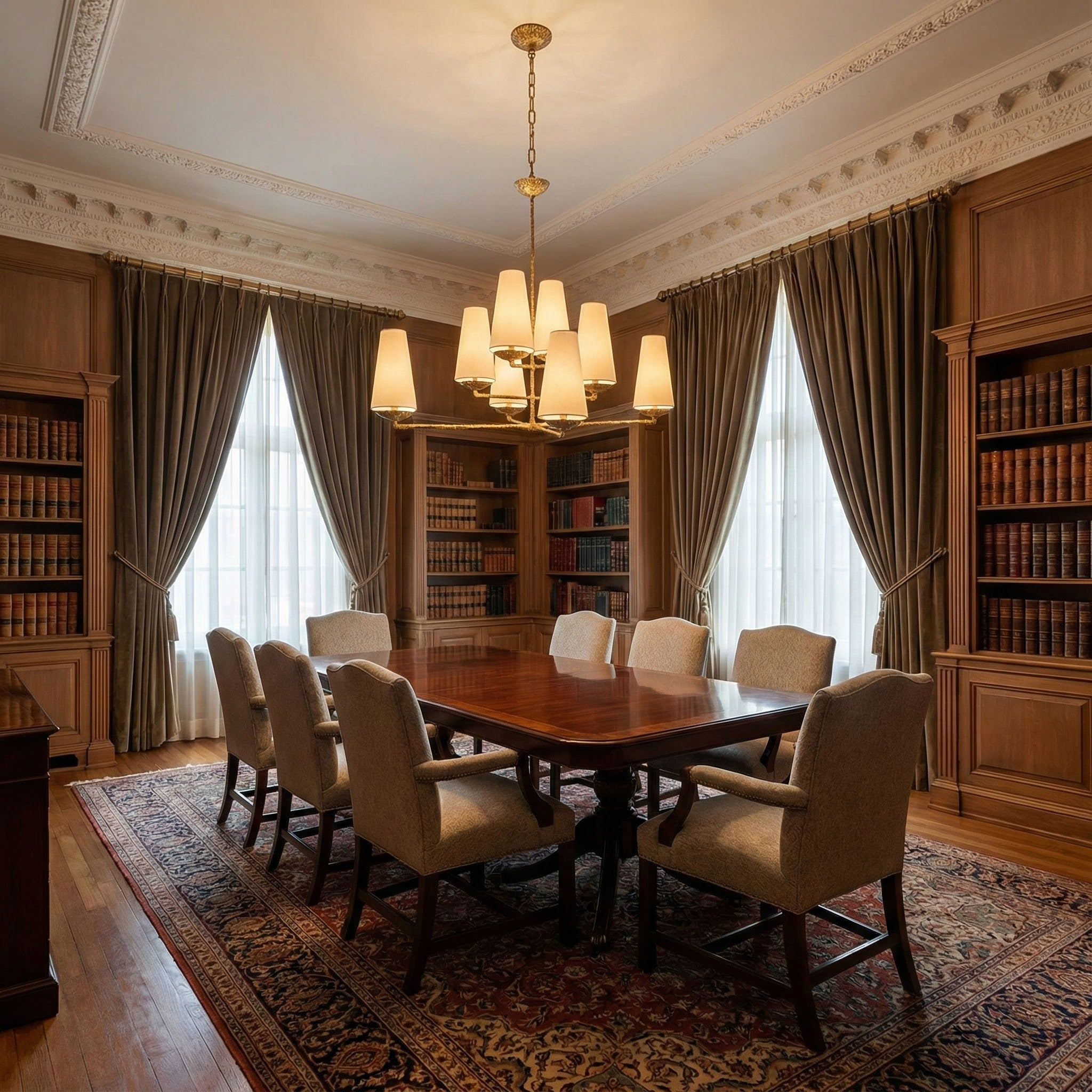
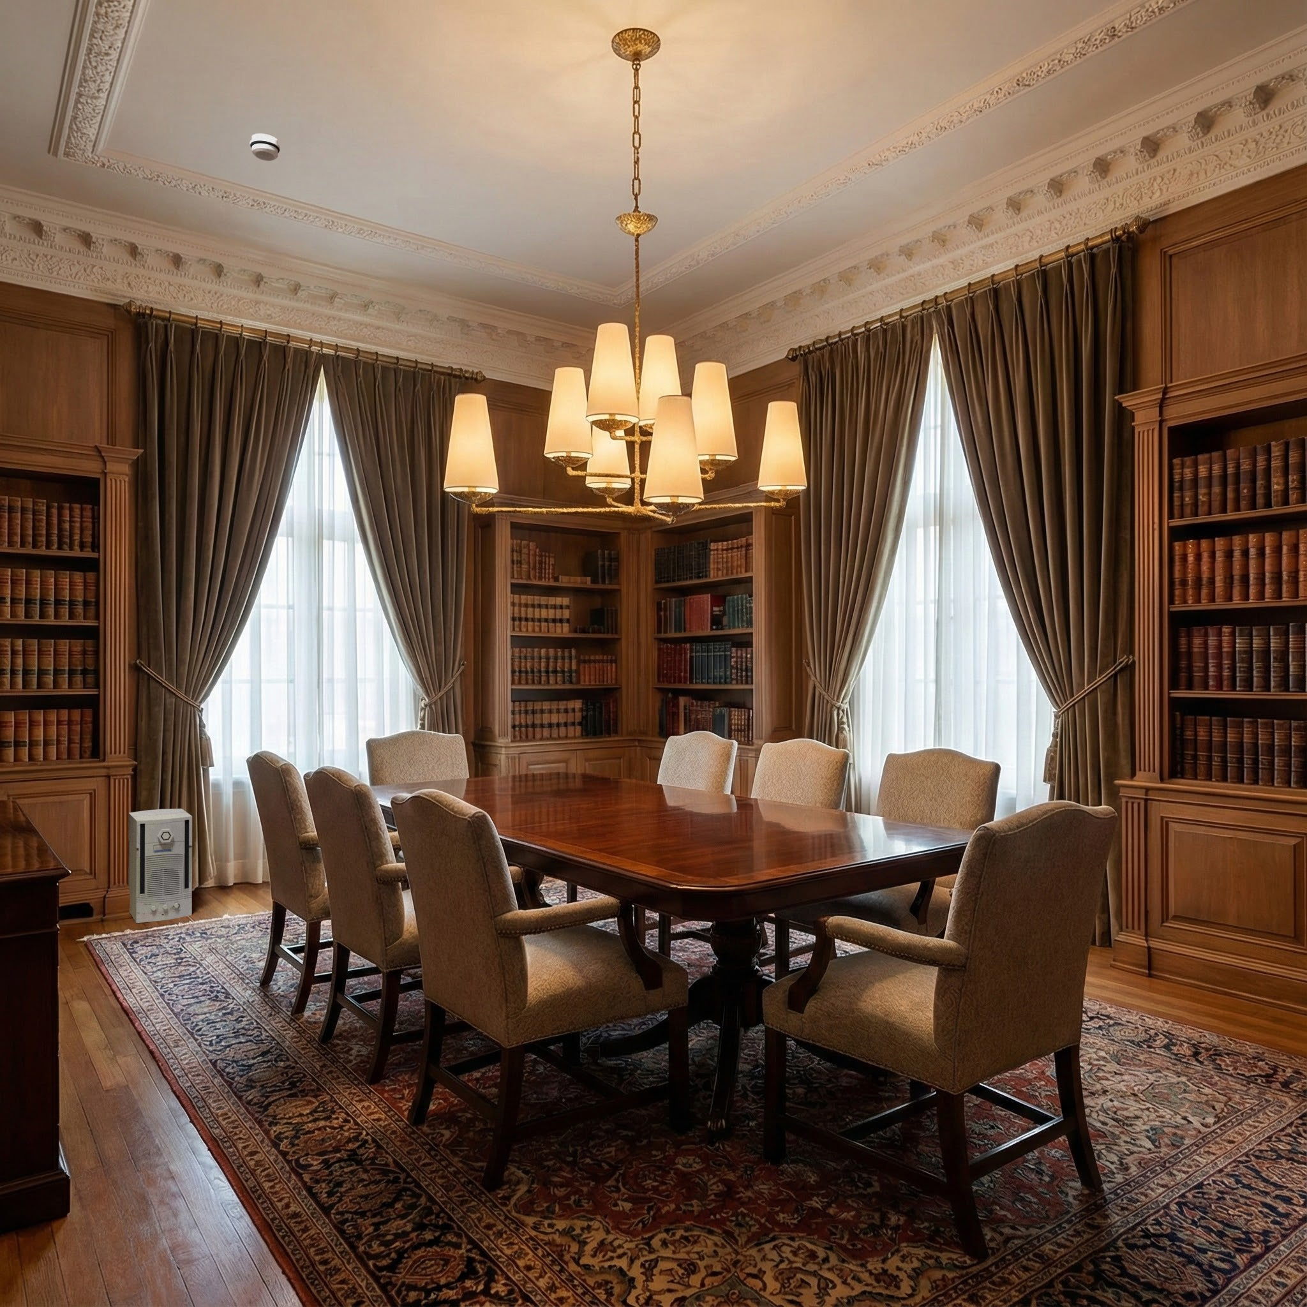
+ smoke detector [249,133,281,162]
+ air purifier [128,808,193,924]
